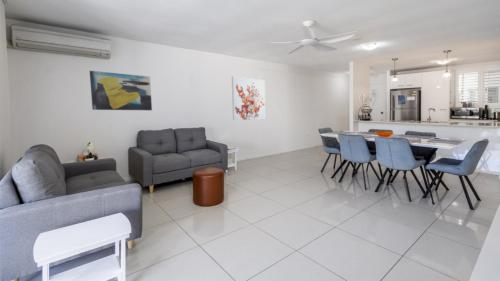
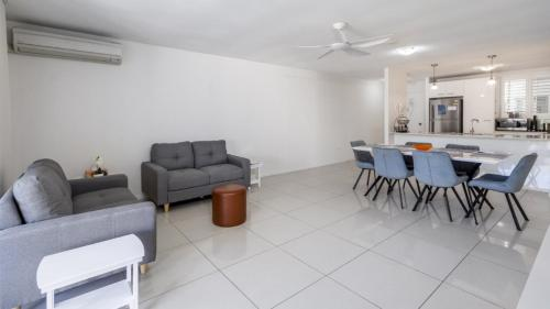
- wall art [231,75,266,121]
- wall art [89,70,153,111]
